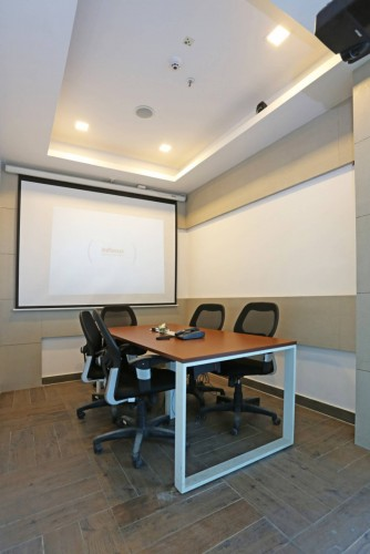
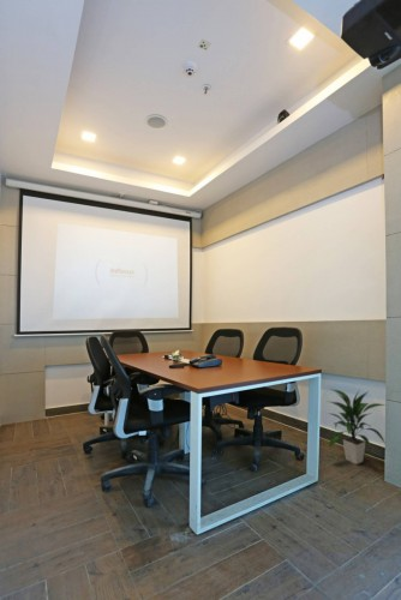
+ indoor plant [327,388,387,466]
